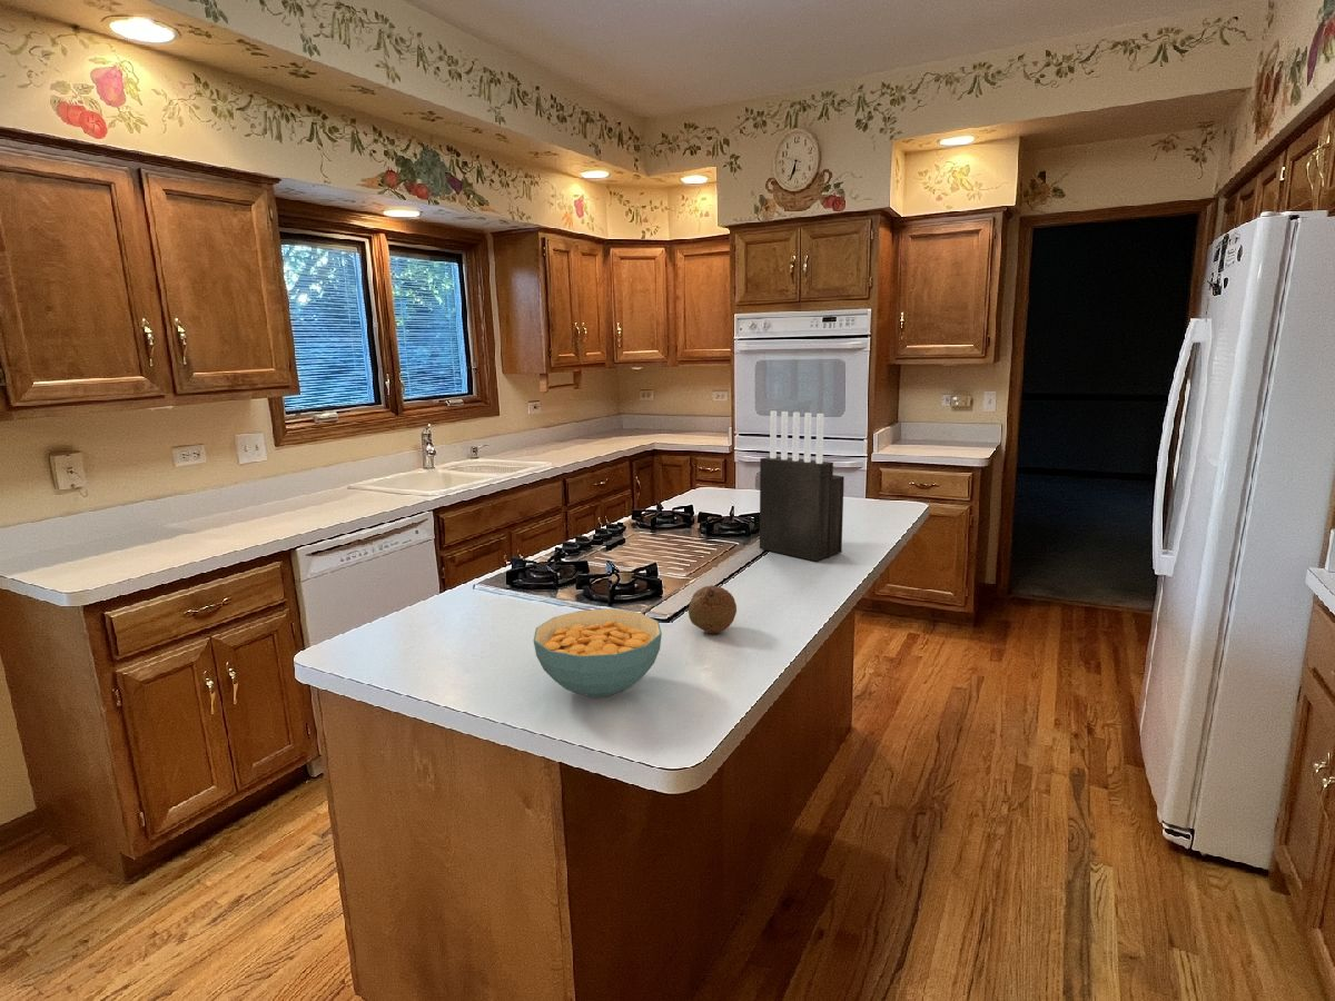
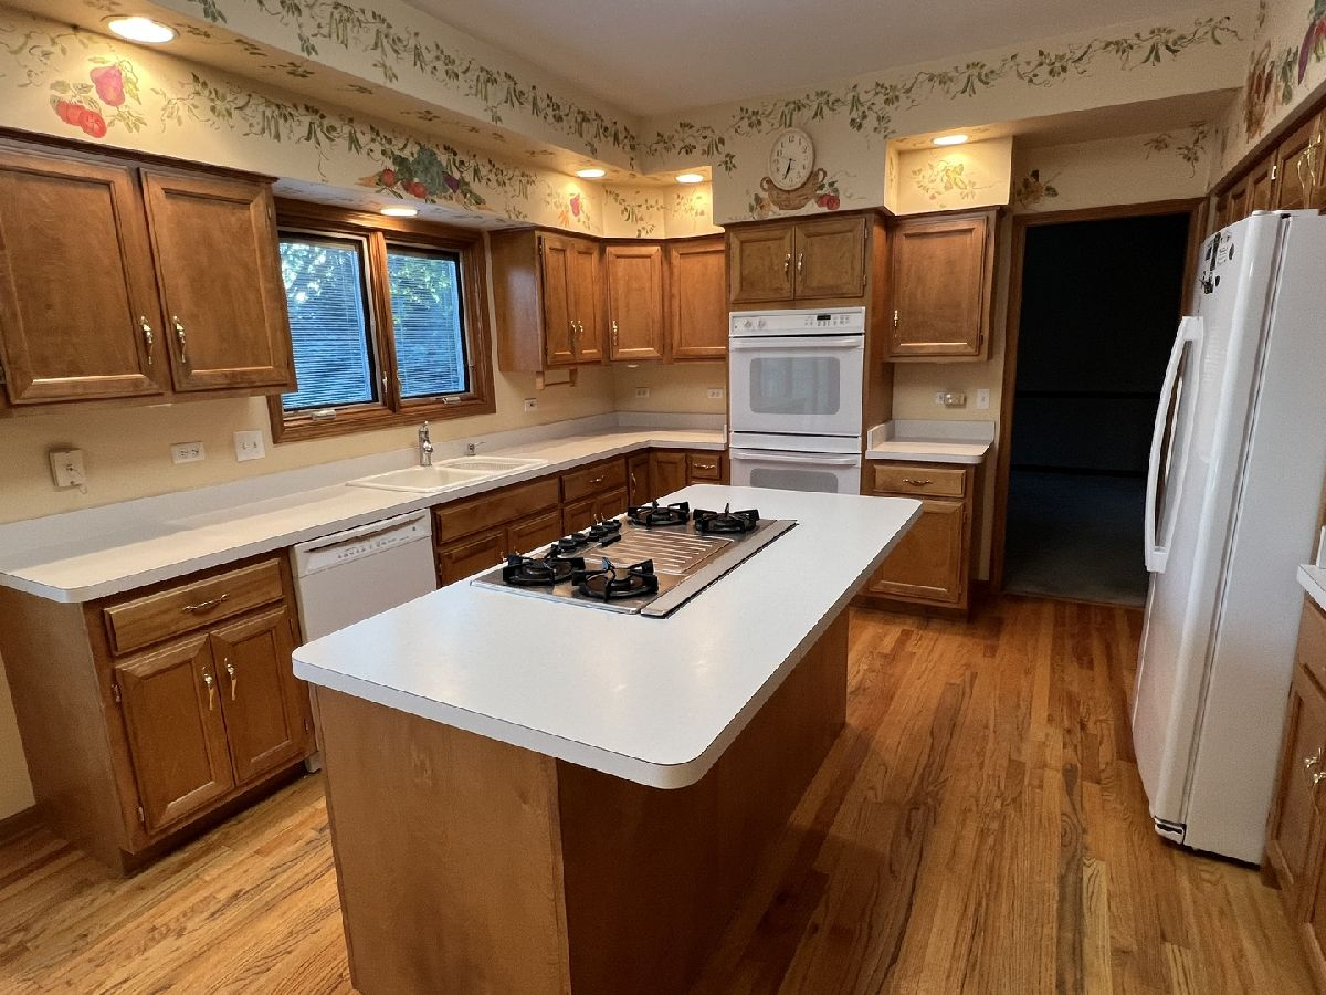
- knife block [759,409,846,563]
- fruit [688,584,738,635]
- cereal bowl [533,607,663,698]
